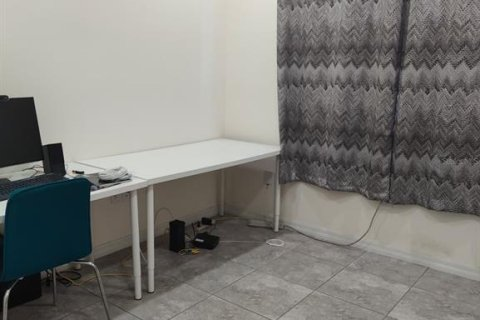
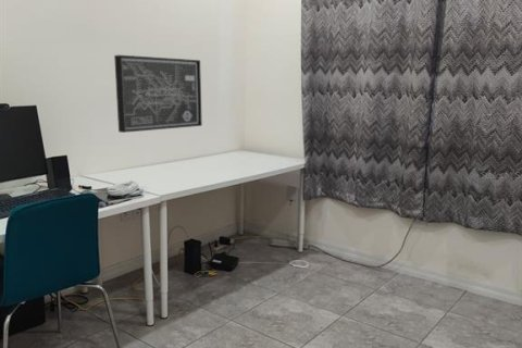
+ wall art [113,54,203,134]
